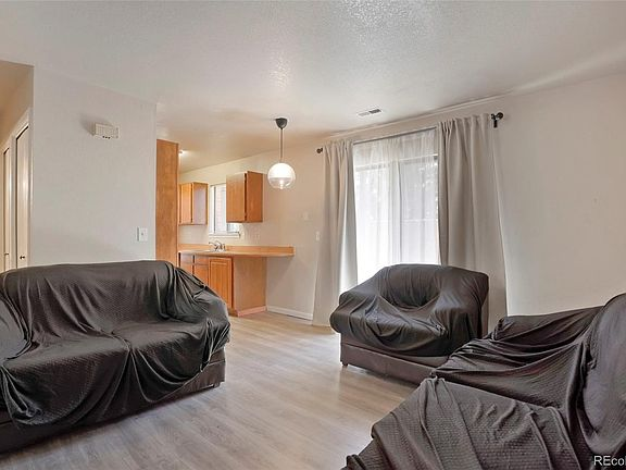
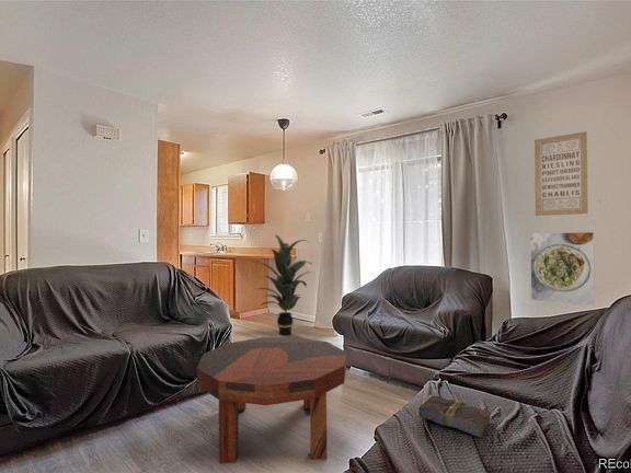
+ book [415,394,492,438]
+ indoor plant [253,234,312,336]
+ wall art [534,130,589,217]
+ coffee table [196,336,347,464]
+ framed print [529,231,596,308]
